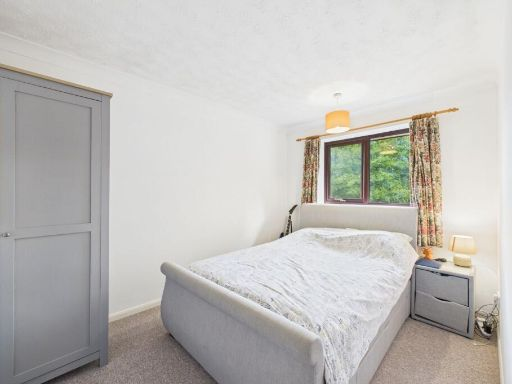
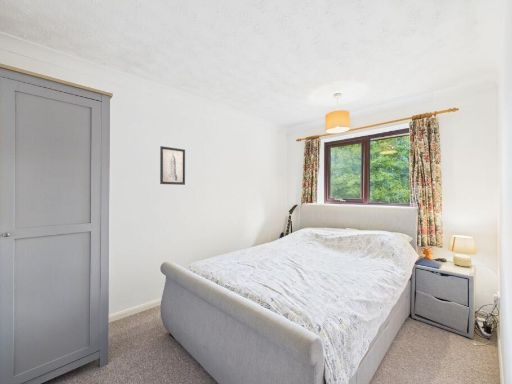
+ wall art [159,145,186,186]
